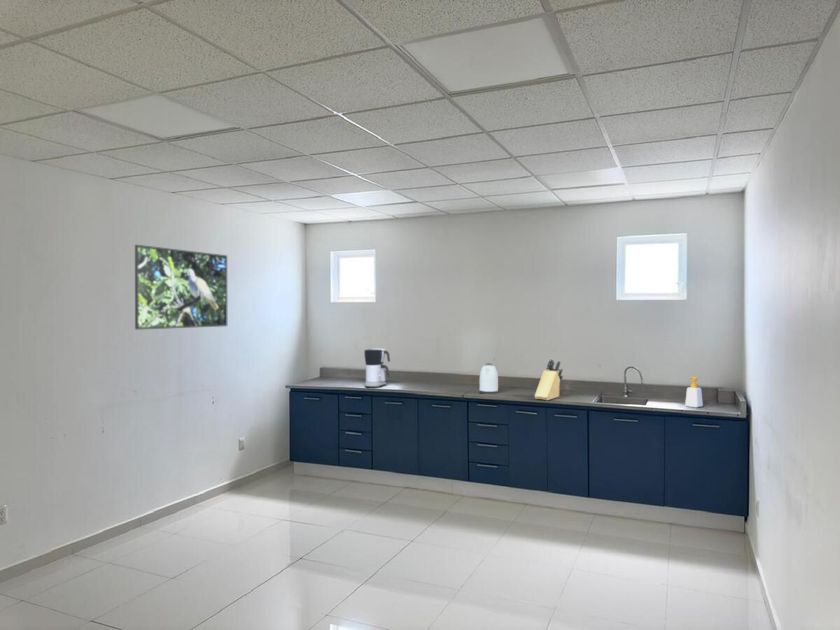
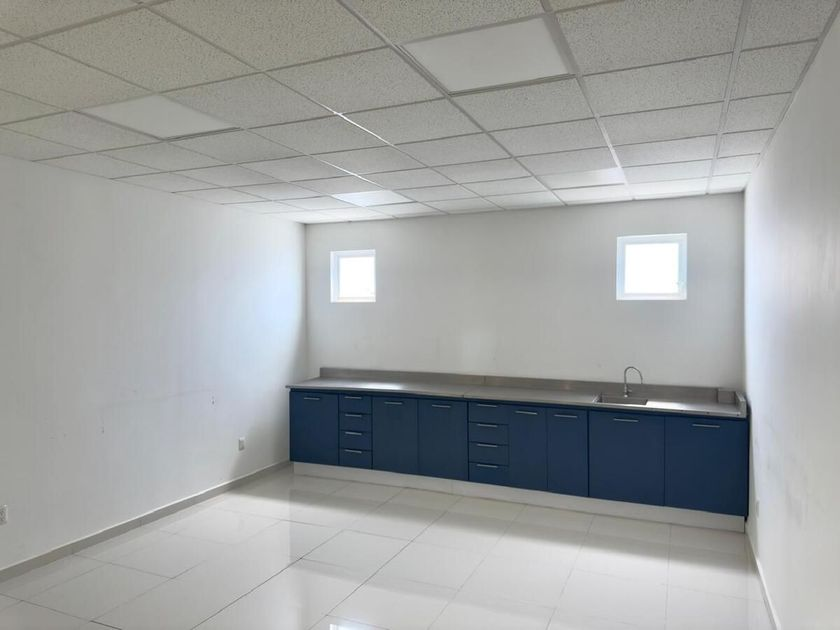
- knife block [534,358,564,401]
- coffee maker [364,347,391,389]
- kettle [479,363,499,395]
- soap bottle [684,376,704,409]
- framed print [134,244,228,331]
